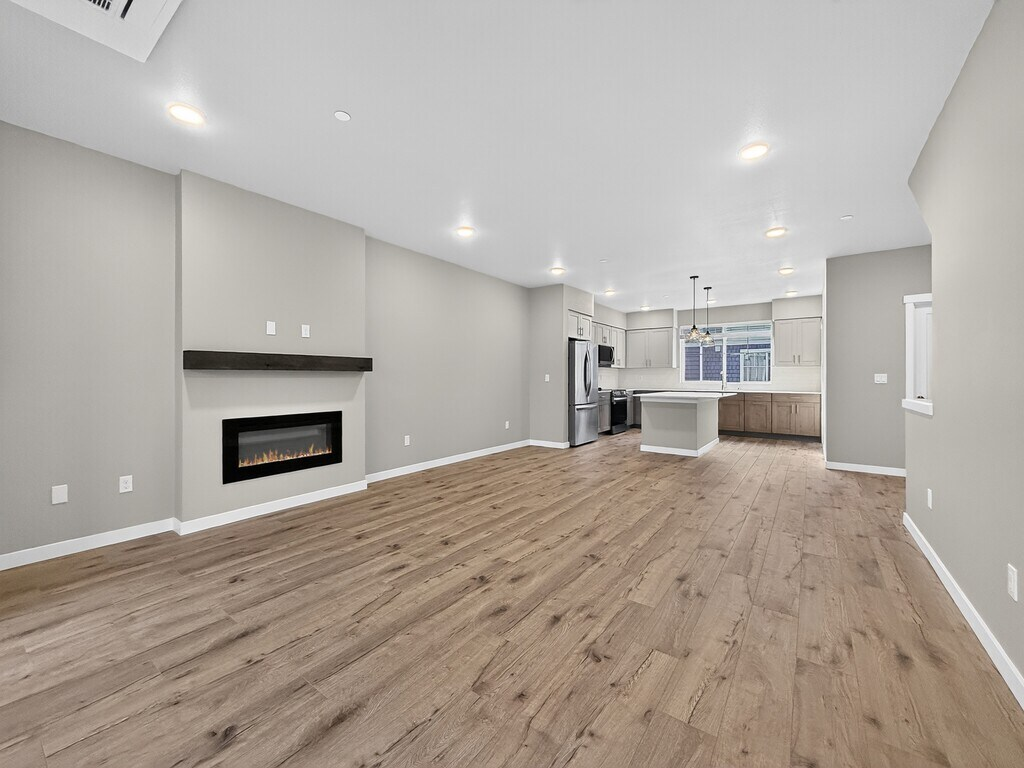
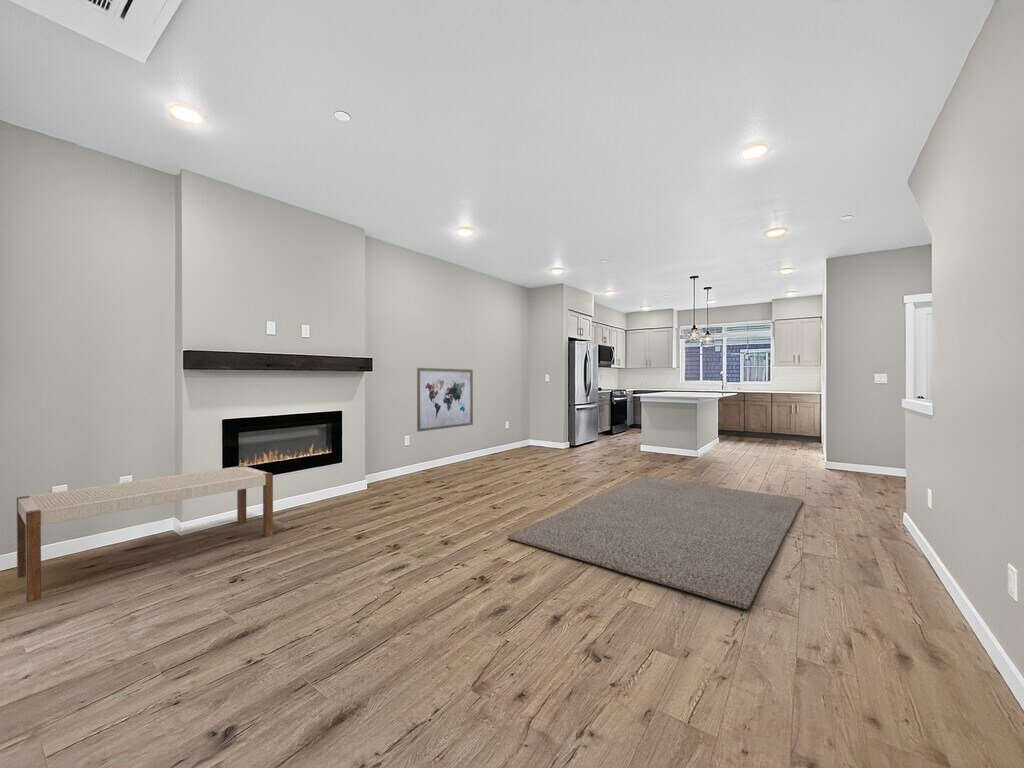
+ rug [507,475,804,610]
+ wall art [416,367,474,433]
+ bench [16,464,274,604]
